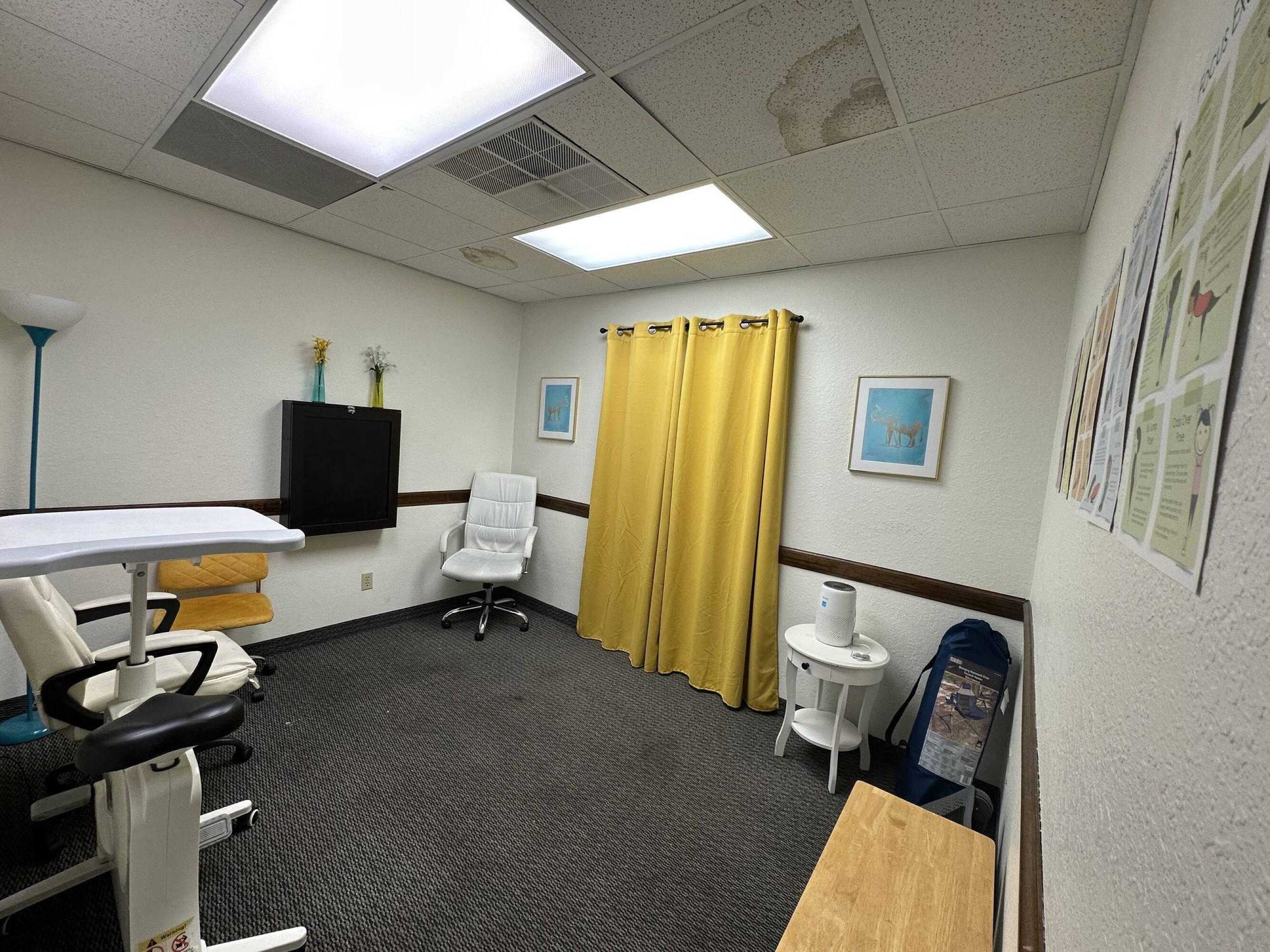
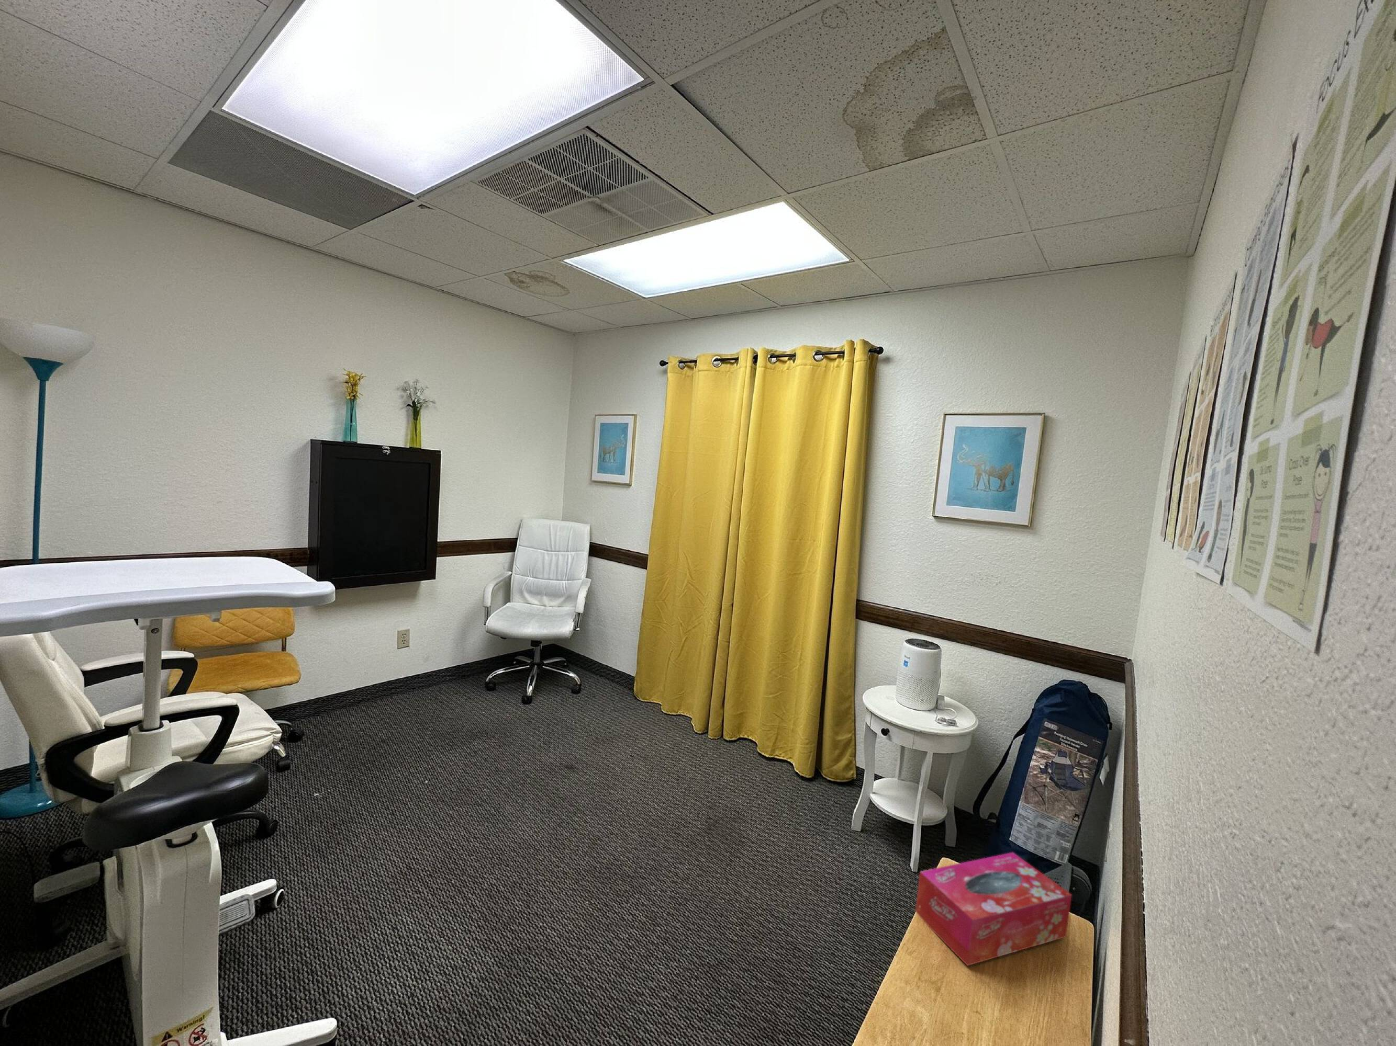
+ tissue box [915,852,1073,967]
